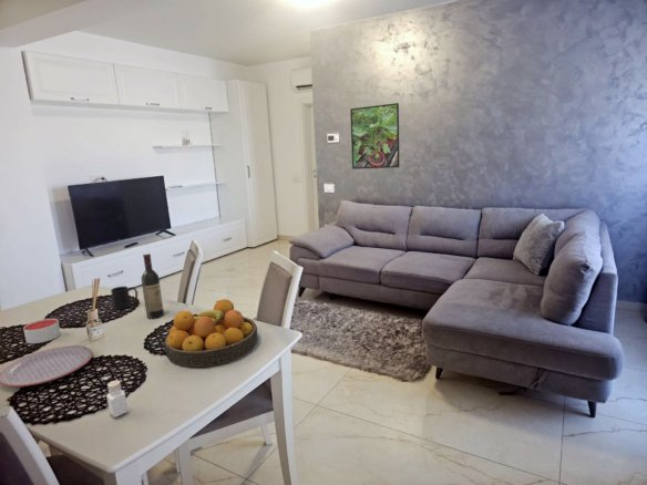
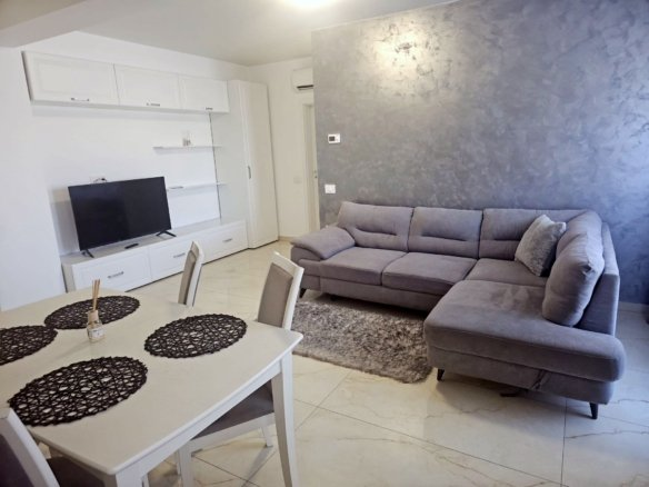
- fruit bowl [164,298,258,368]
- wine bottle [141,252,165,320]
- plate [0,344,94,388]
- mug [110,286,138,311]
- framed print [349,102,400,171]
- pepper shaker [105,380,129,419]
- candle [22,318,62,344]
